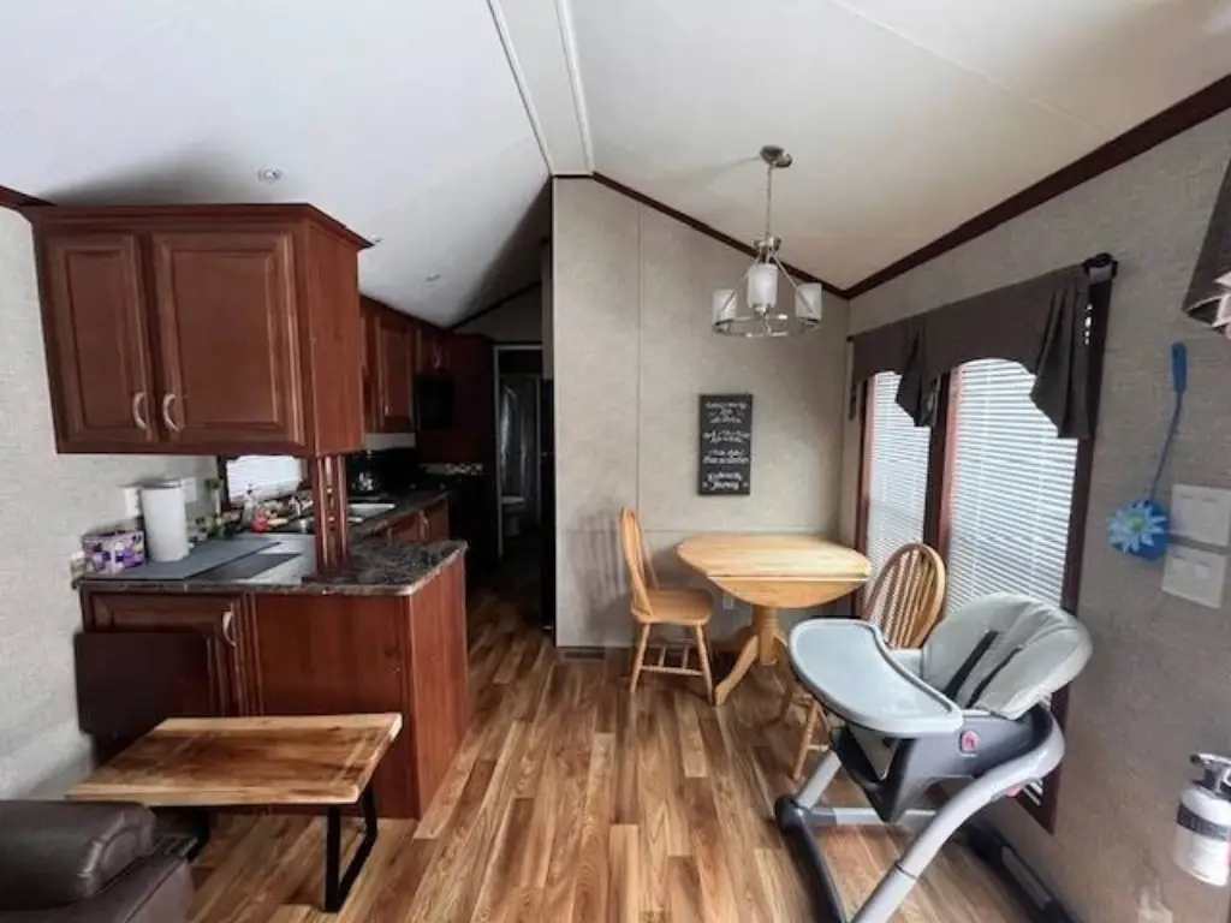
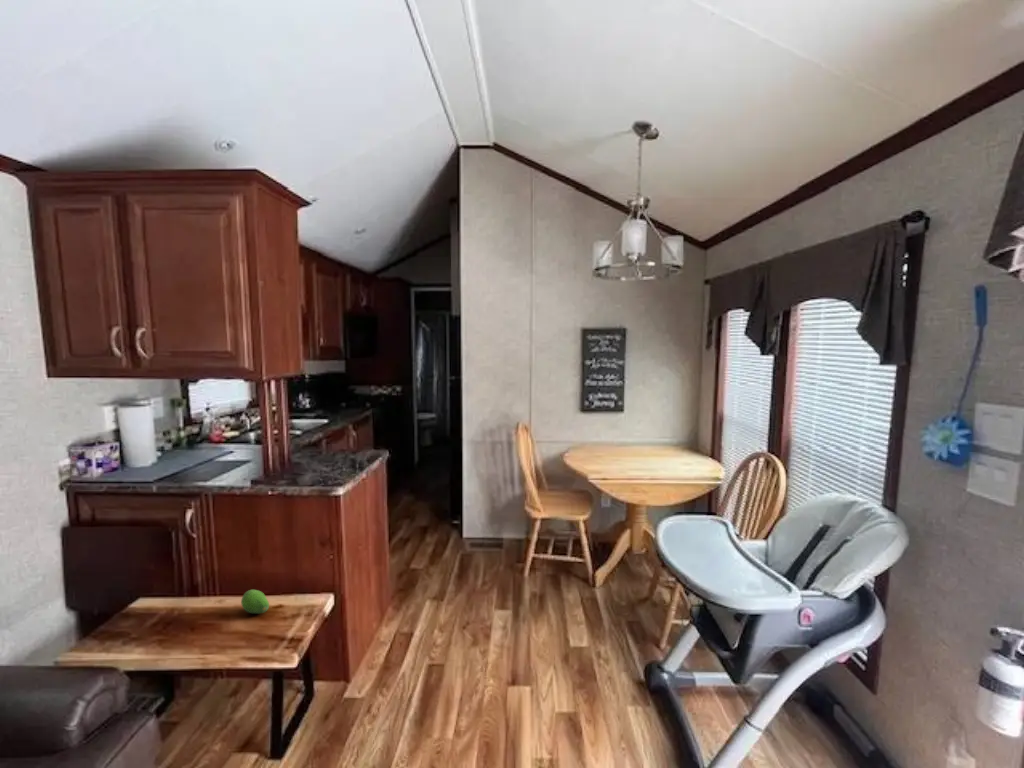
+ fruit [240,589,270,614]
